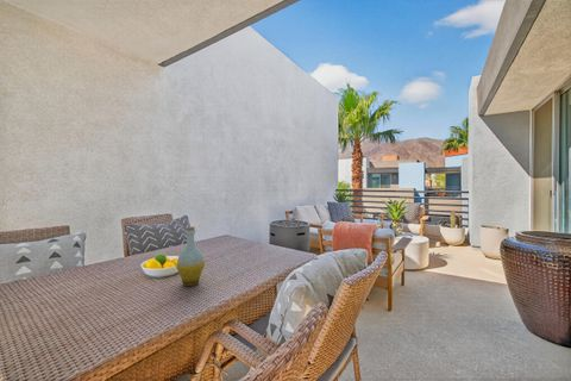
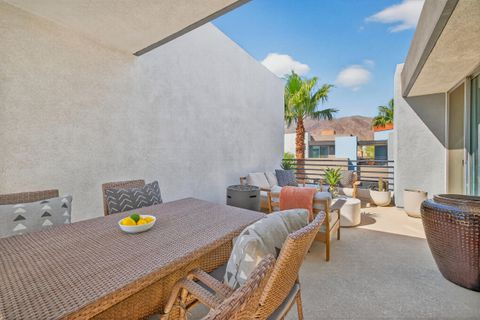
- bottle [175,225,206,287]
